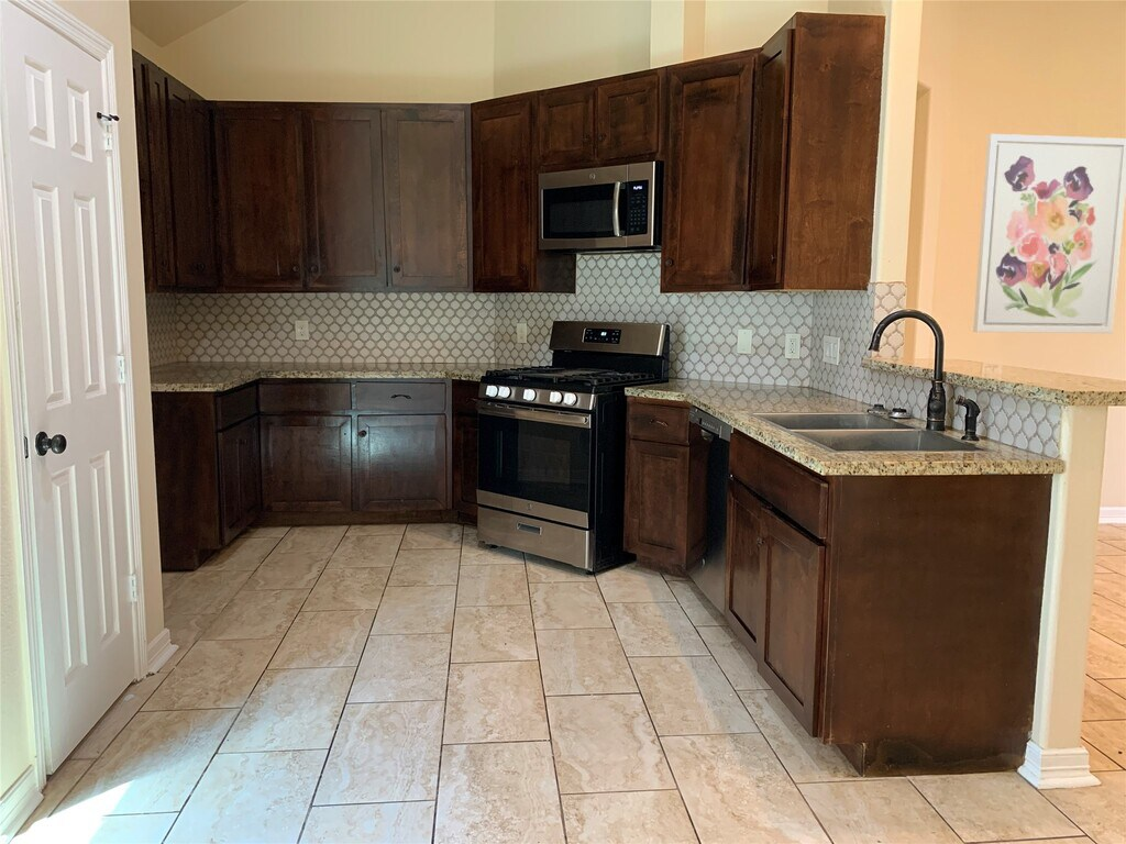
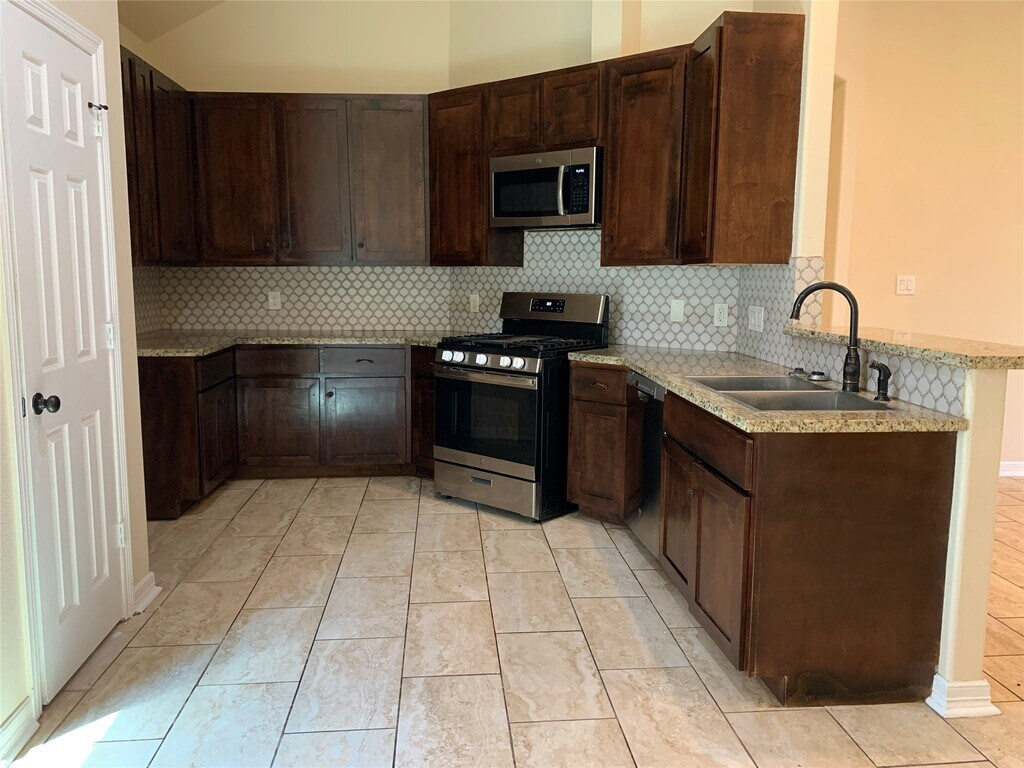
- wall art [972,133,1126,334]
